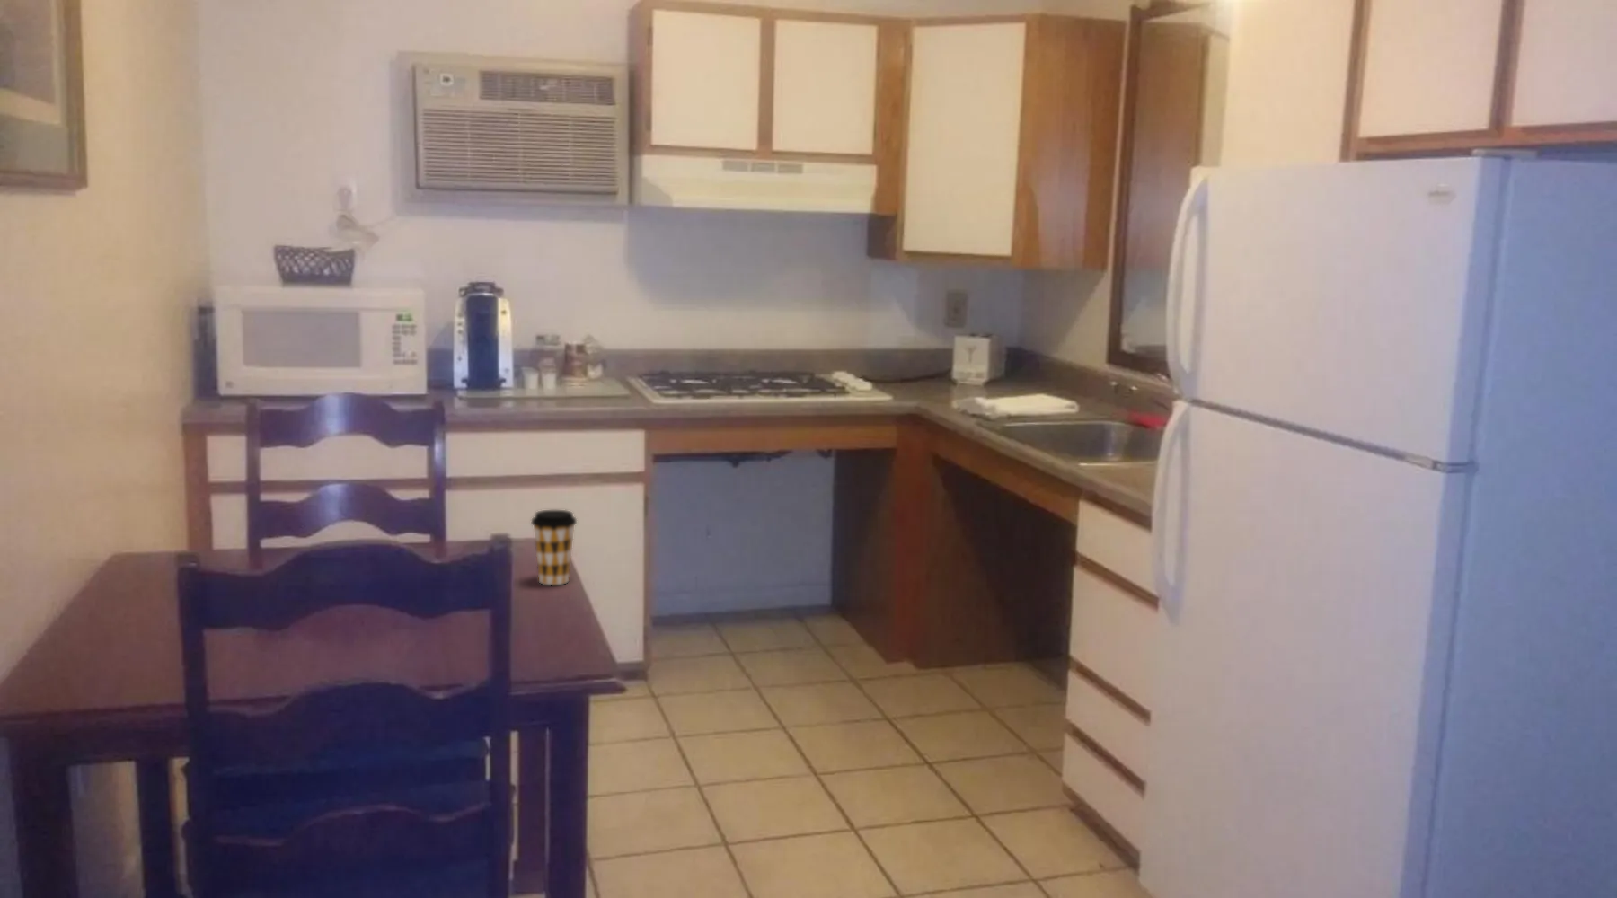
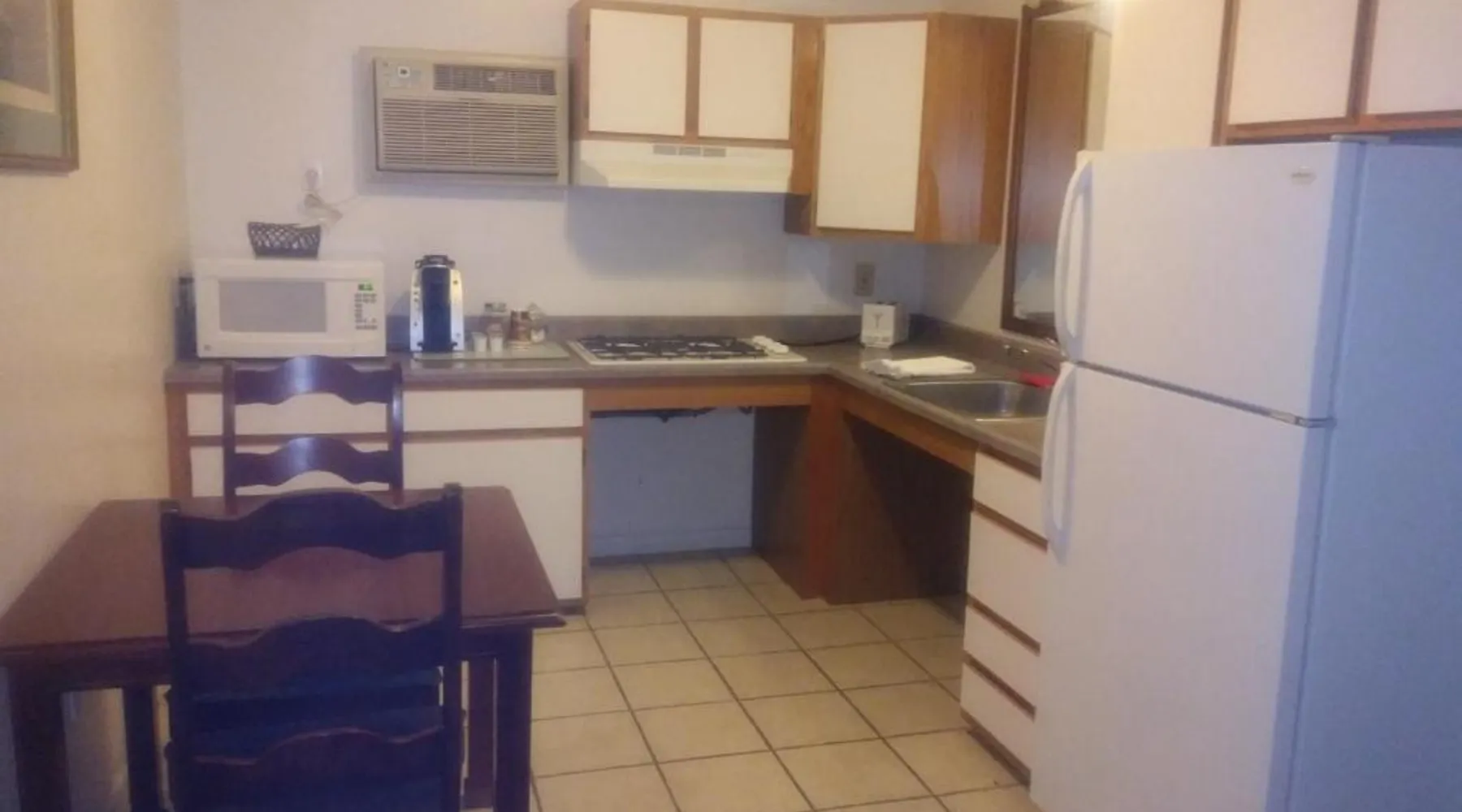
- coffee cup [530,509,577,585]
